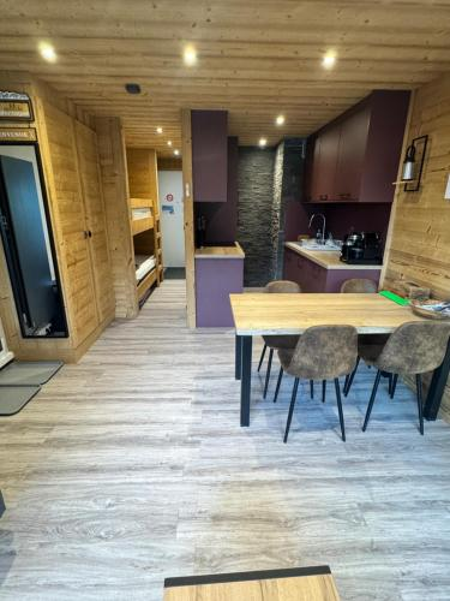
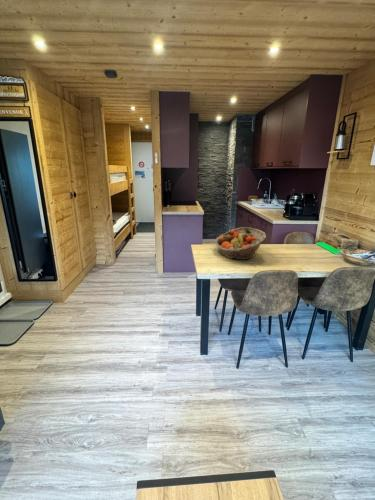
+ fruit basket [214,226,267,261]
